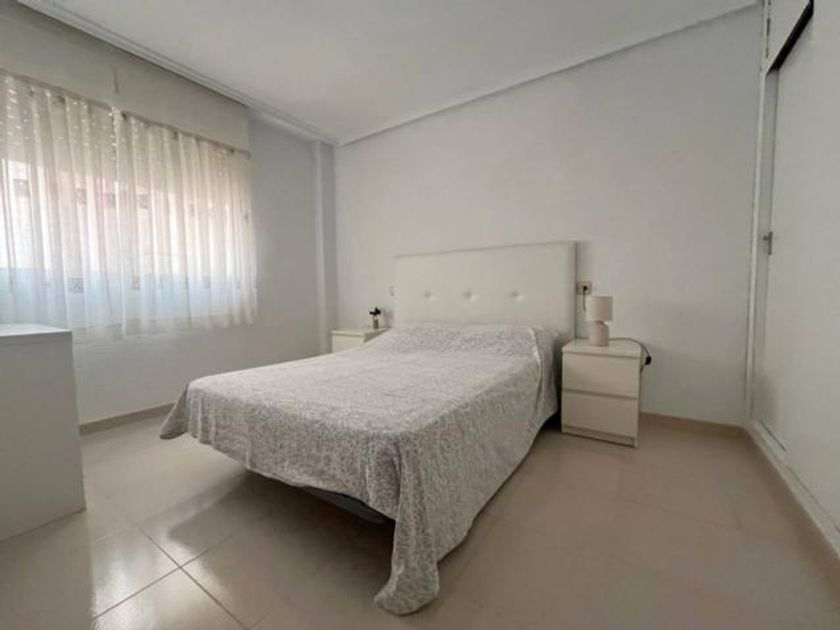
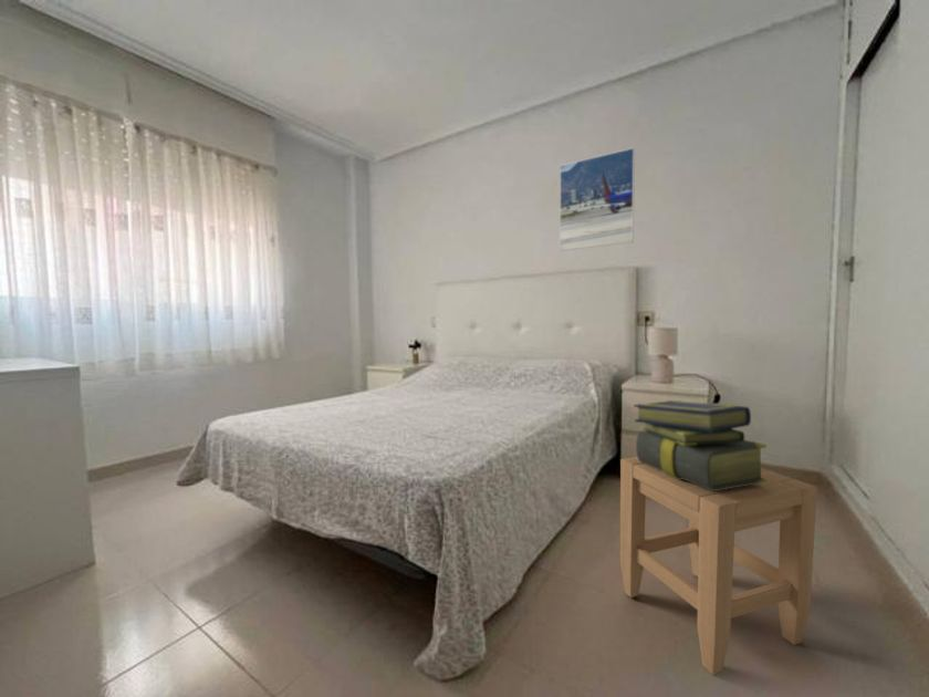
+ stool [619,456,818,676]
+ stack of books [633,399,768,490]
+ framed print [559,147,636,252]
